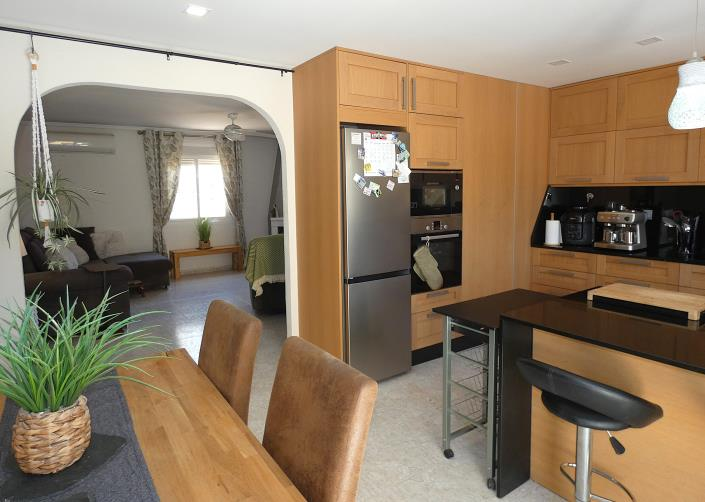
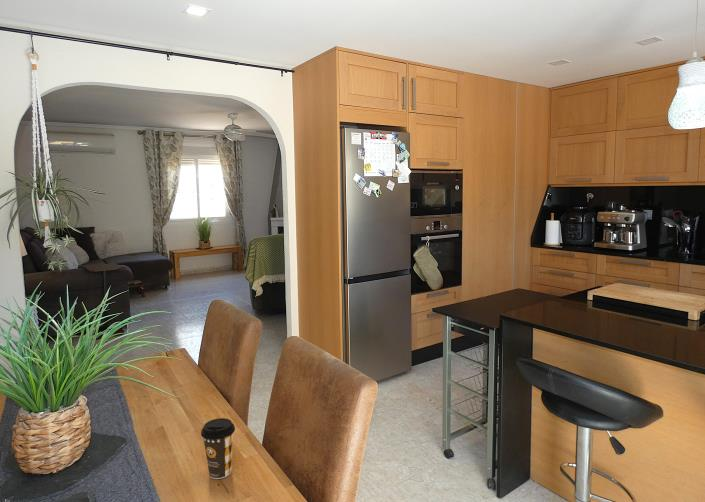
+ coffee cup [200,417,236,480]
